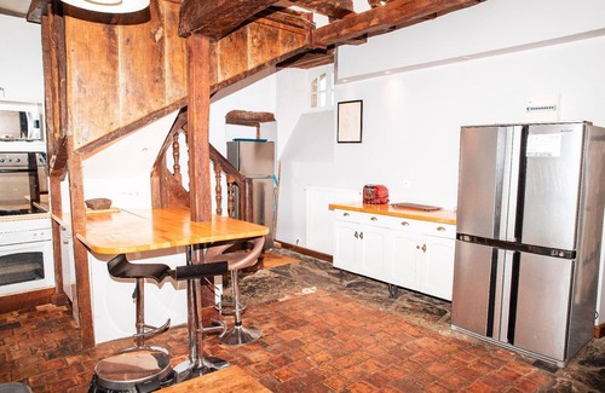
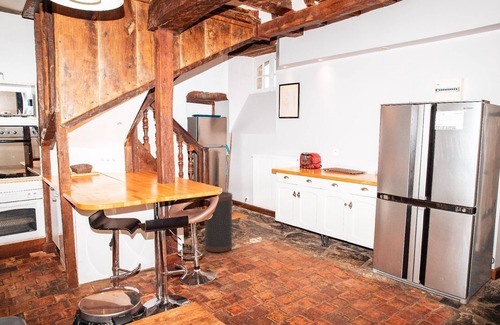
+ trash can [204,191,233,253]
